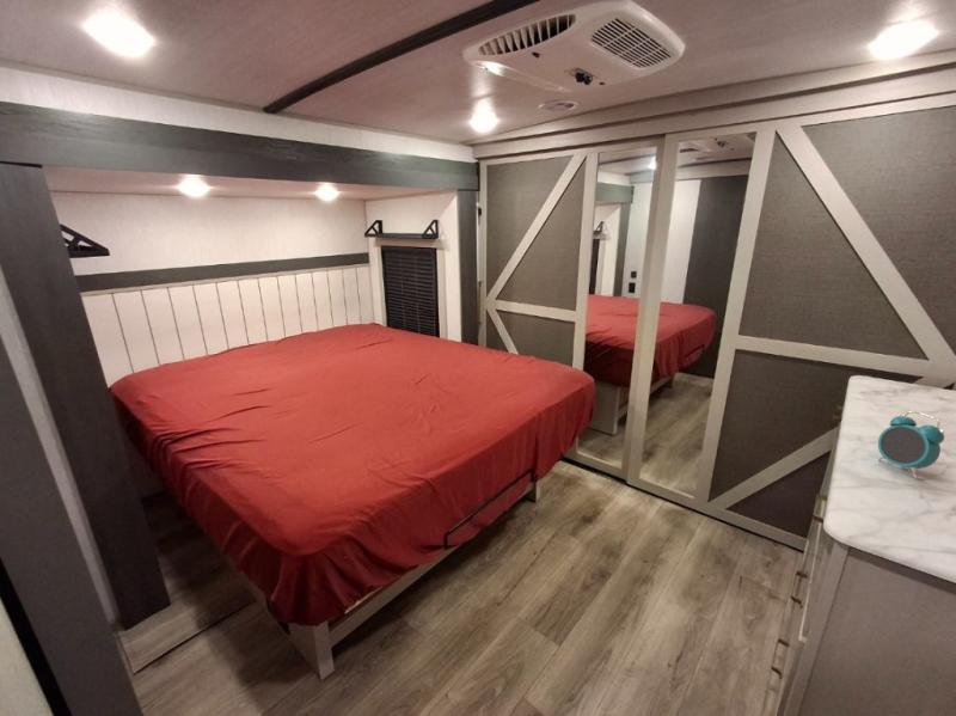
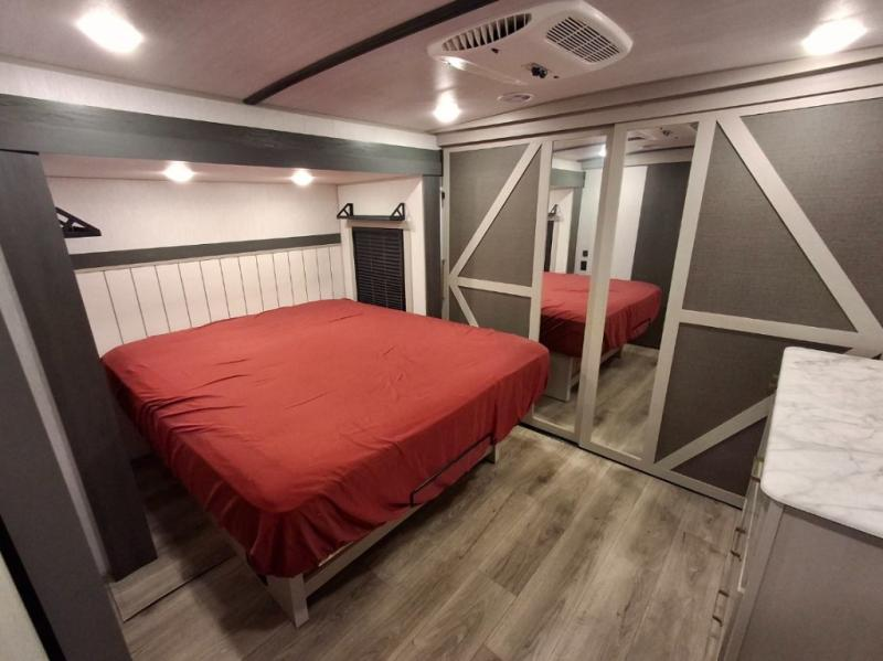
- alarm clock [876,410,945,479]
